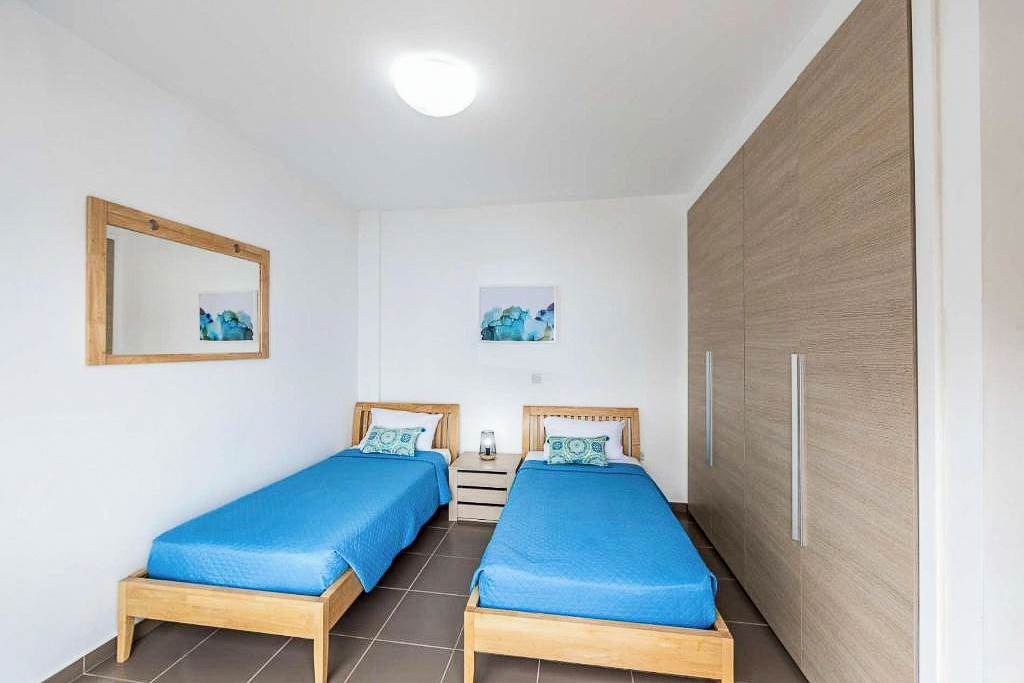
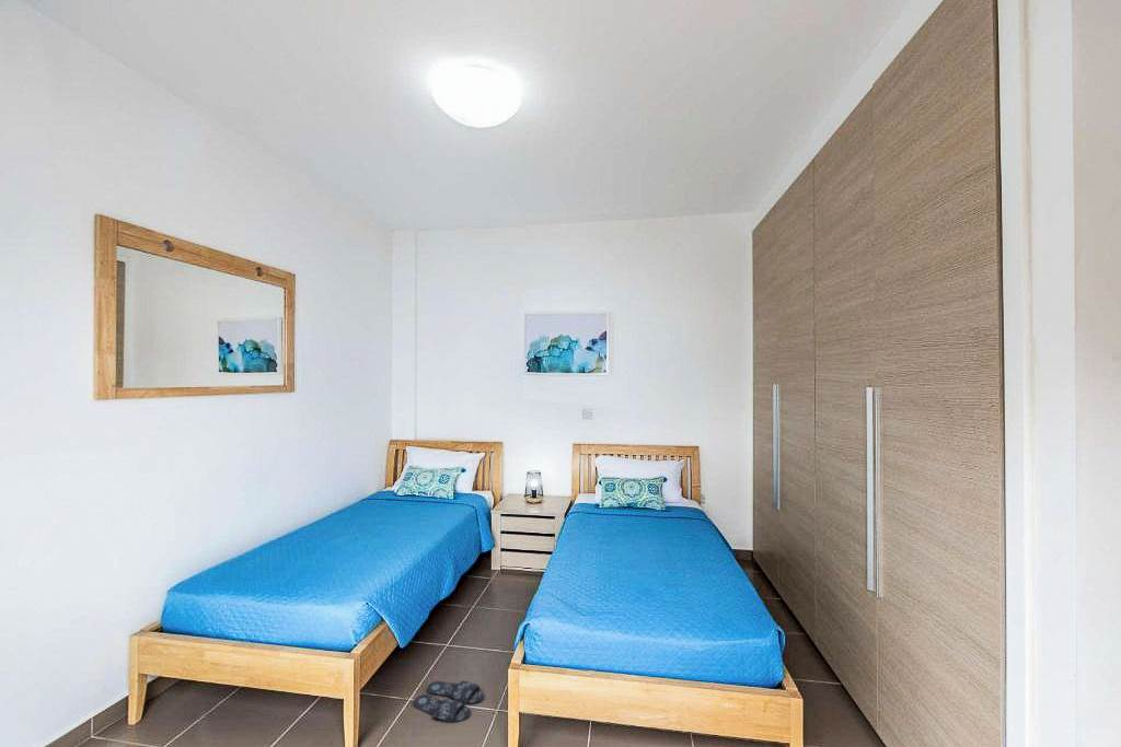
+ slippers [412,679,485,724]
